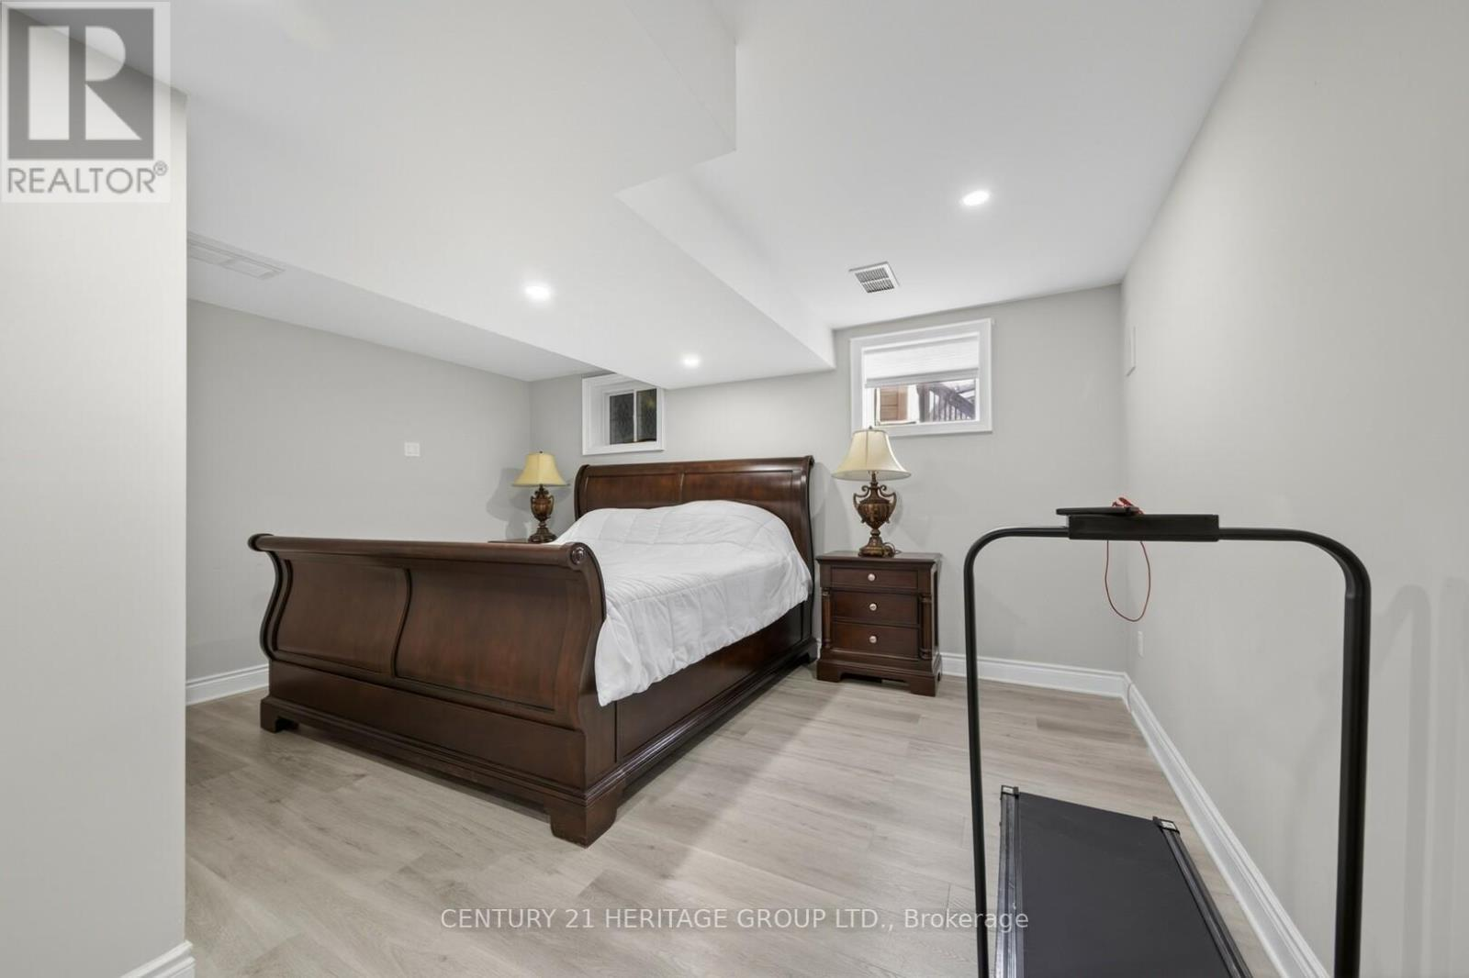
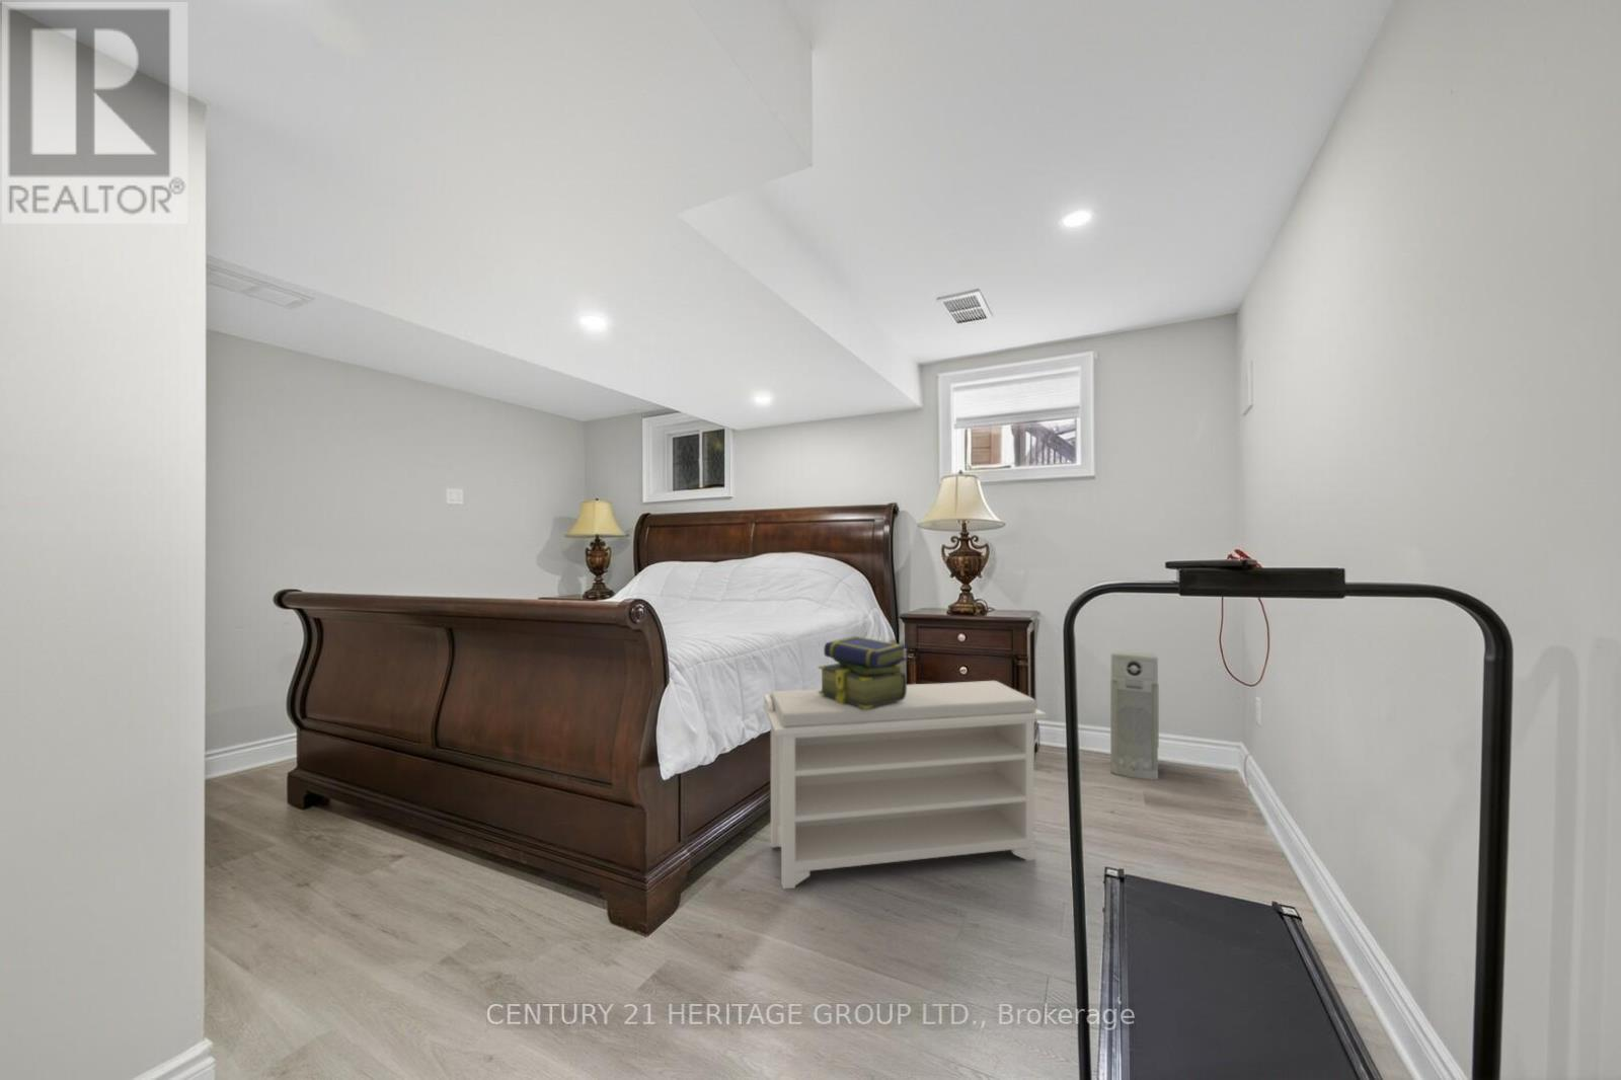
+ stack of books [817,635,908,709]
+ bench [762,680,1047,891]
+ air purifier [1109,650,1161,780]
